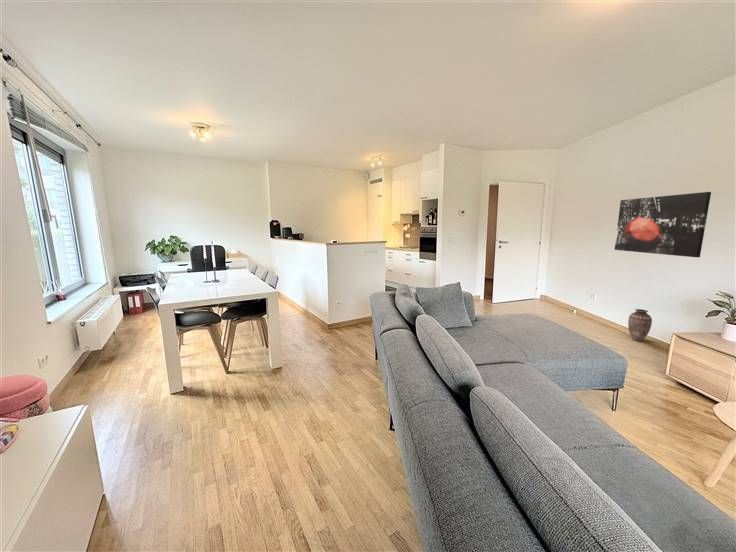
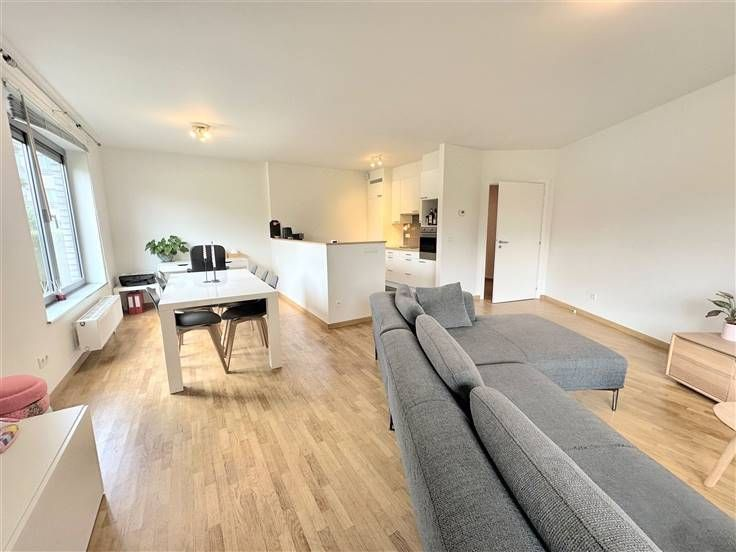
- vase [627,308,653,342]
- wall art [614,191,712,258]
